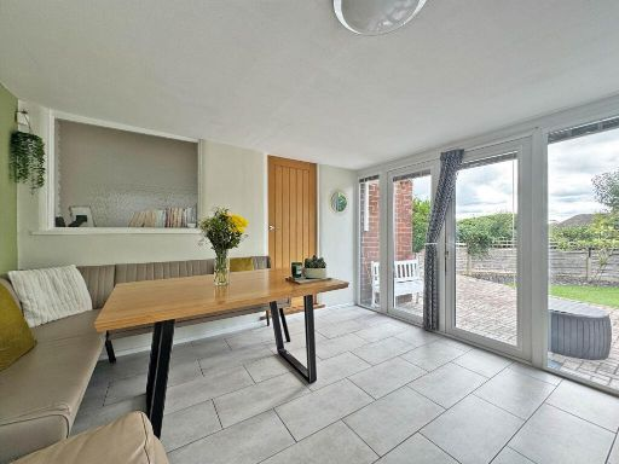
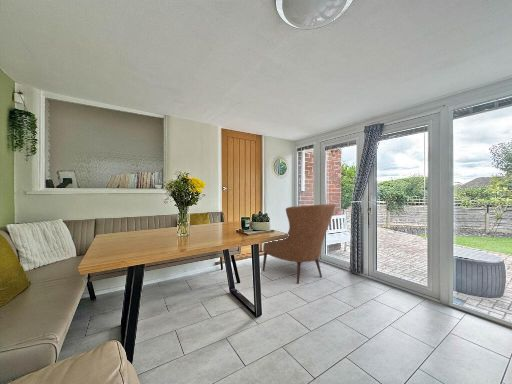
+ chair [262,203,336,285]
